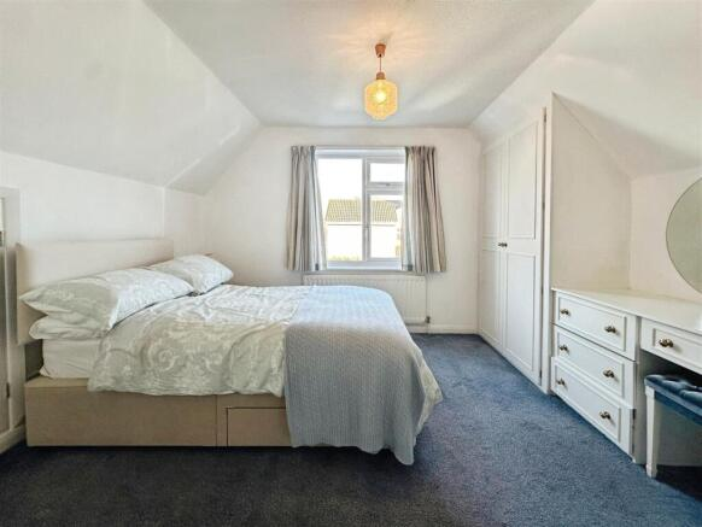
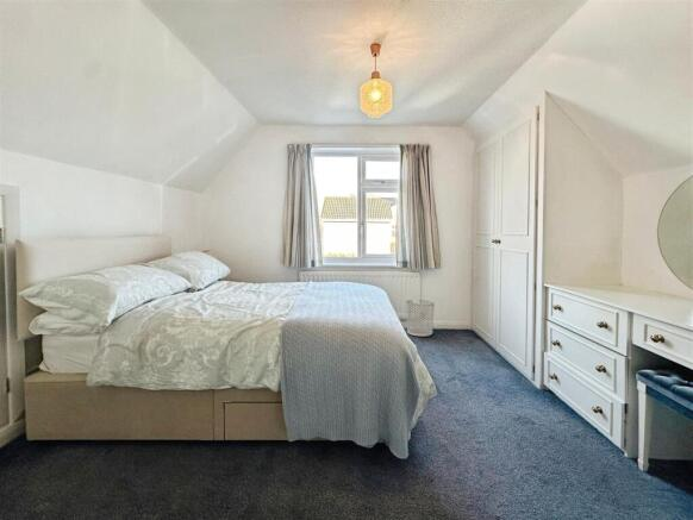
+ waste bin [405,299,436,338]
